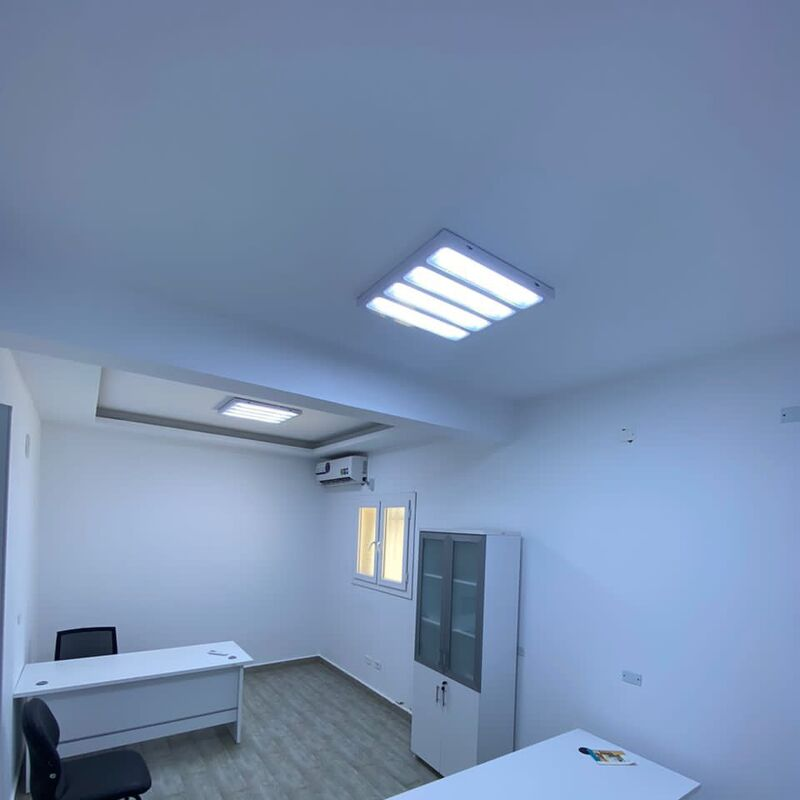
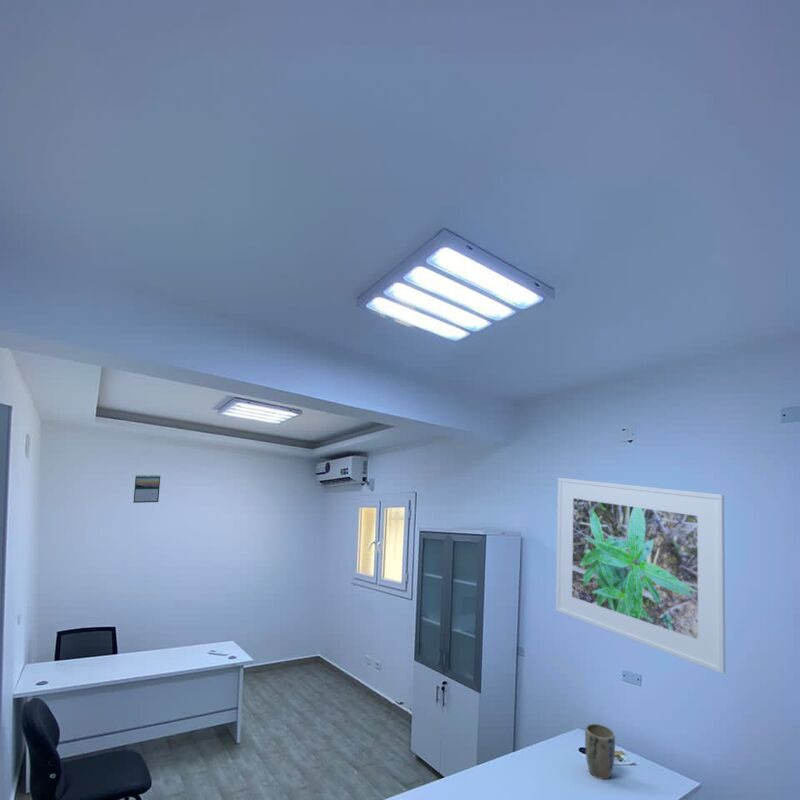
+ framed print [555,477,727,675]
+ plant pot [584,723,616,780]
+ calendar [133,474,161,504]
